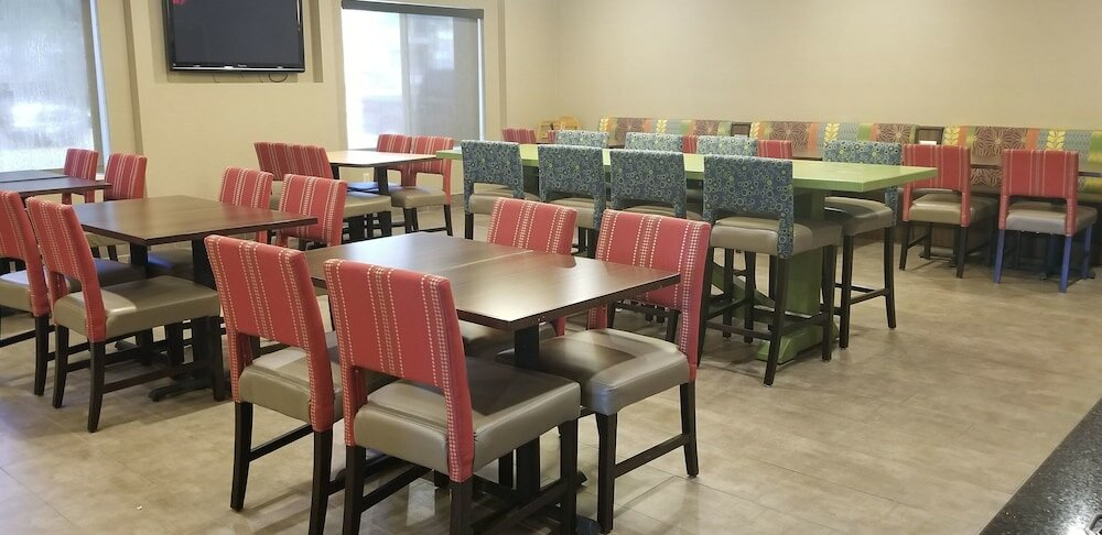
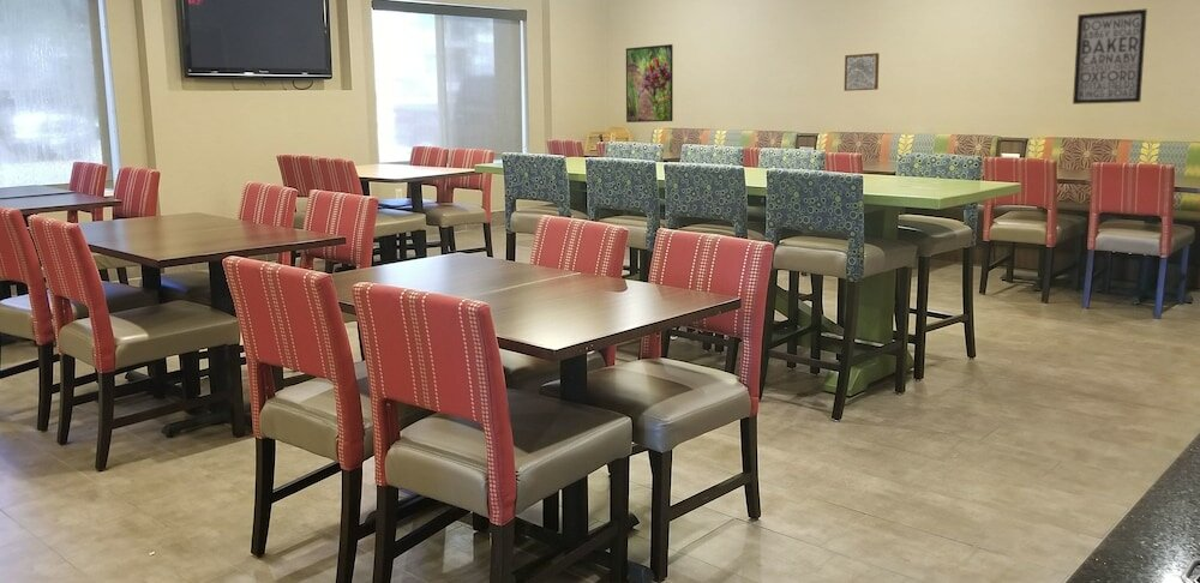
+ wall art [1072,8,1148,106]
+ wall art [844,52,881,92]
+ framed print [625,43,674,124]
